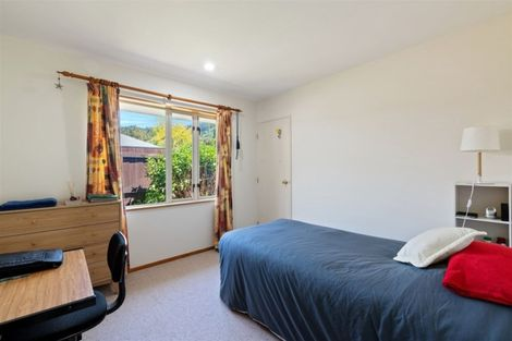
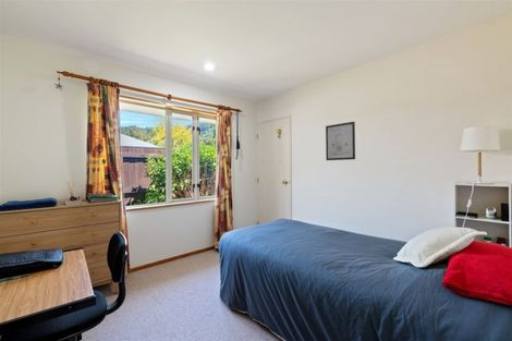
+ wall art [325,121,356,161]
